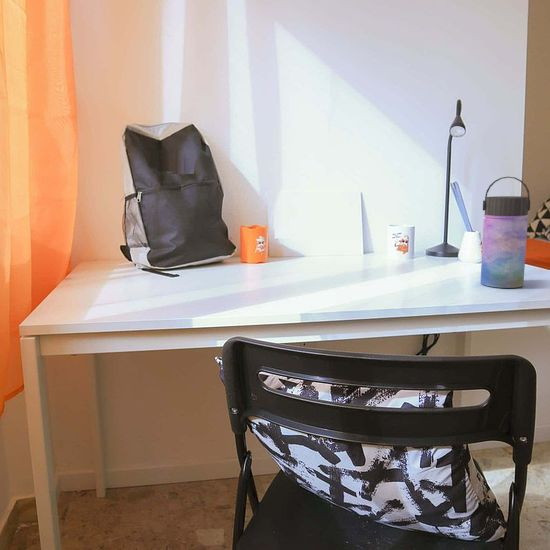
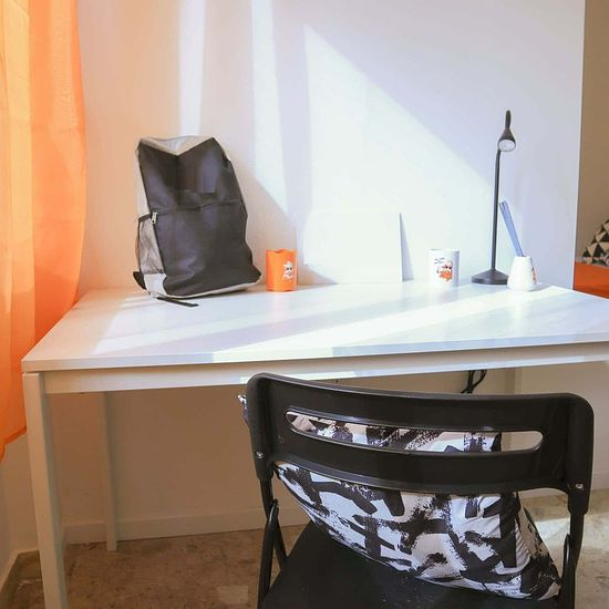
- water bottle [480,176,531,289]
